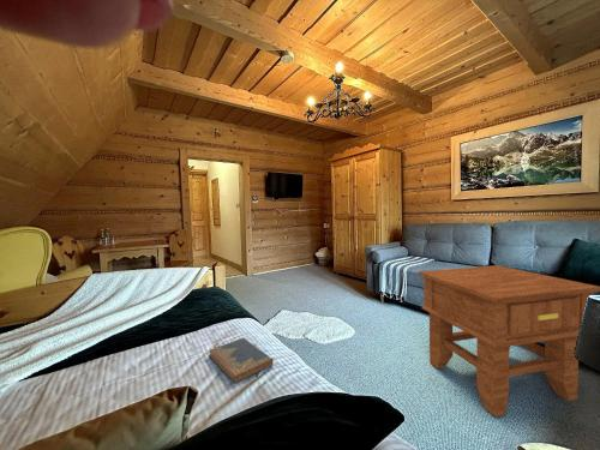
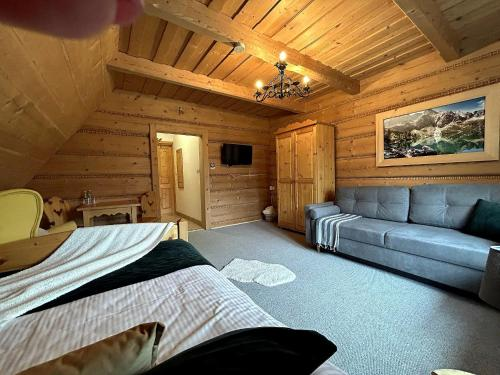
- hardcover book [208,337,274,384]
- side table [418,264,600,418]
